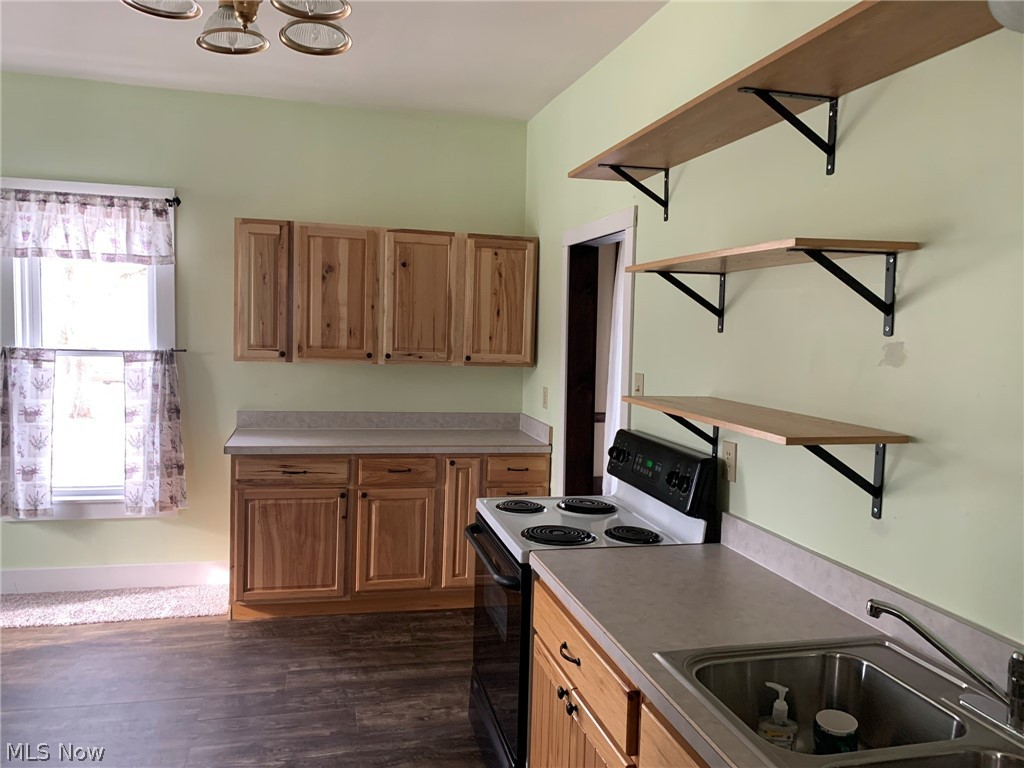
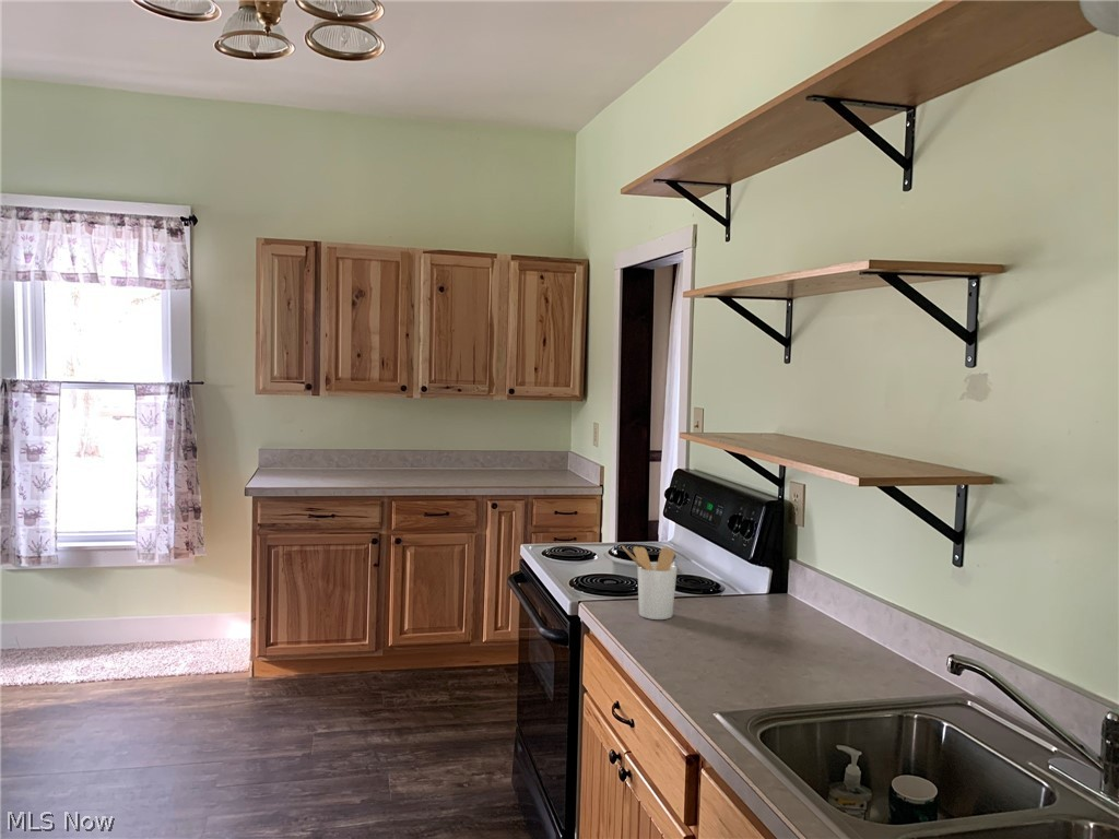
+ utensil holder [621,544,679,621]
